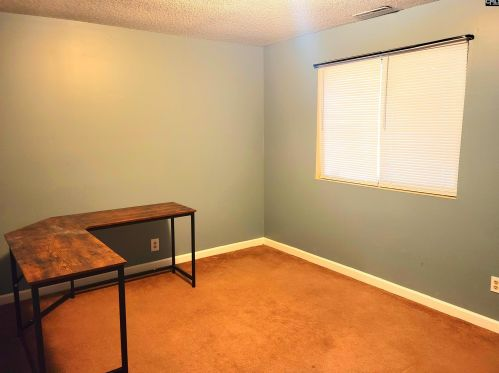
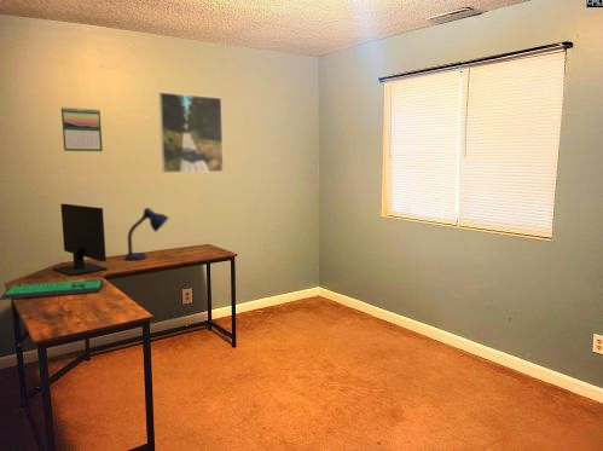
+ computer keyboard [0,278,105,301]
+ computer monitor [52,203,109,277]
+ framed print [157,91,225,174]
+ desk lamp [123,207,170,261]
+ calendar [60,106,104,152]
